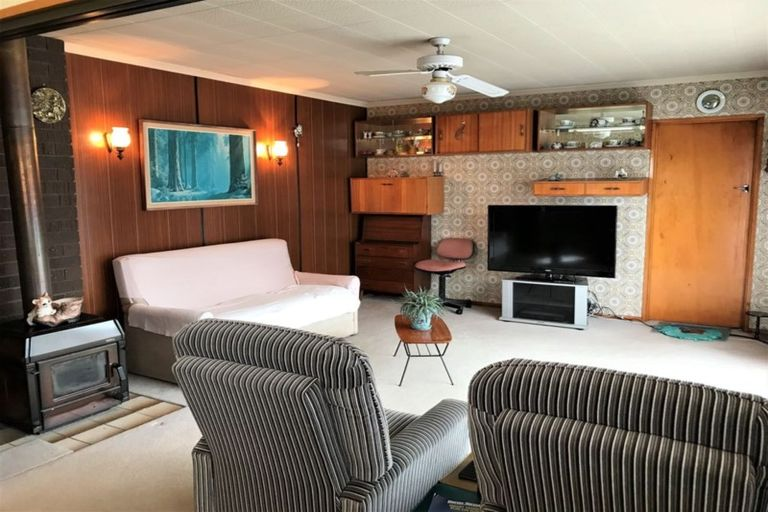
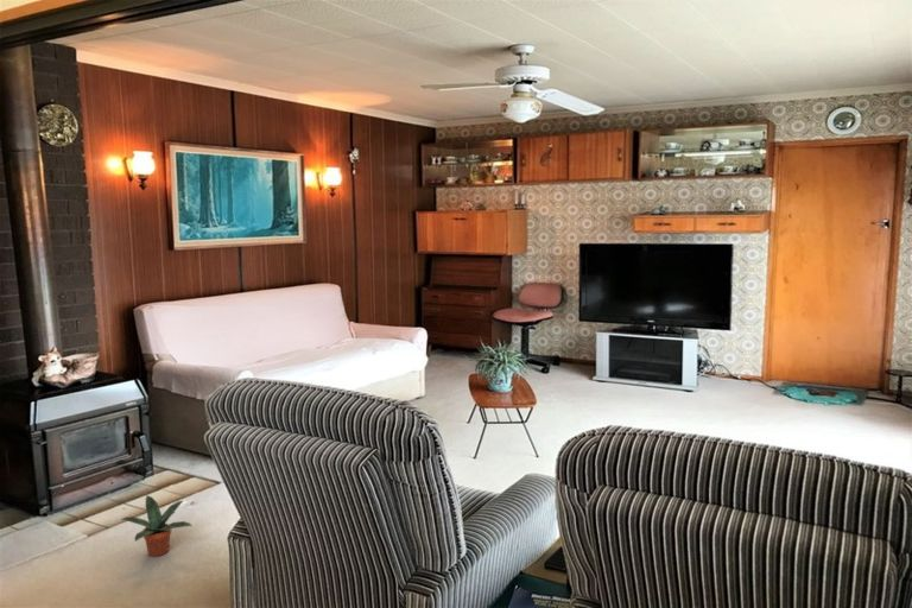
+ potted plant [119,494,192,558]
